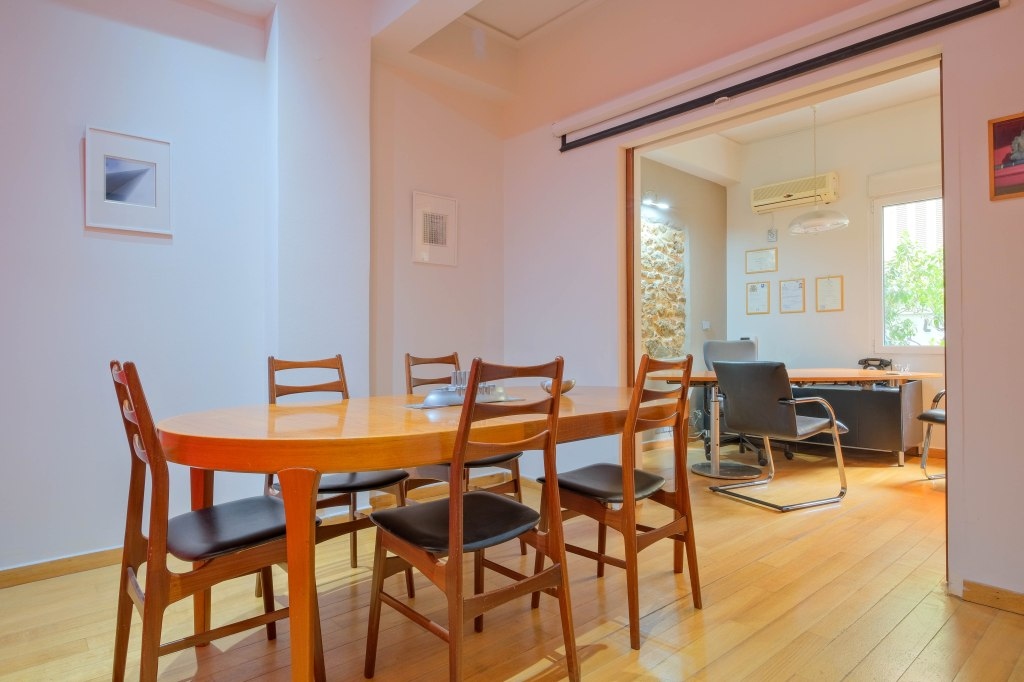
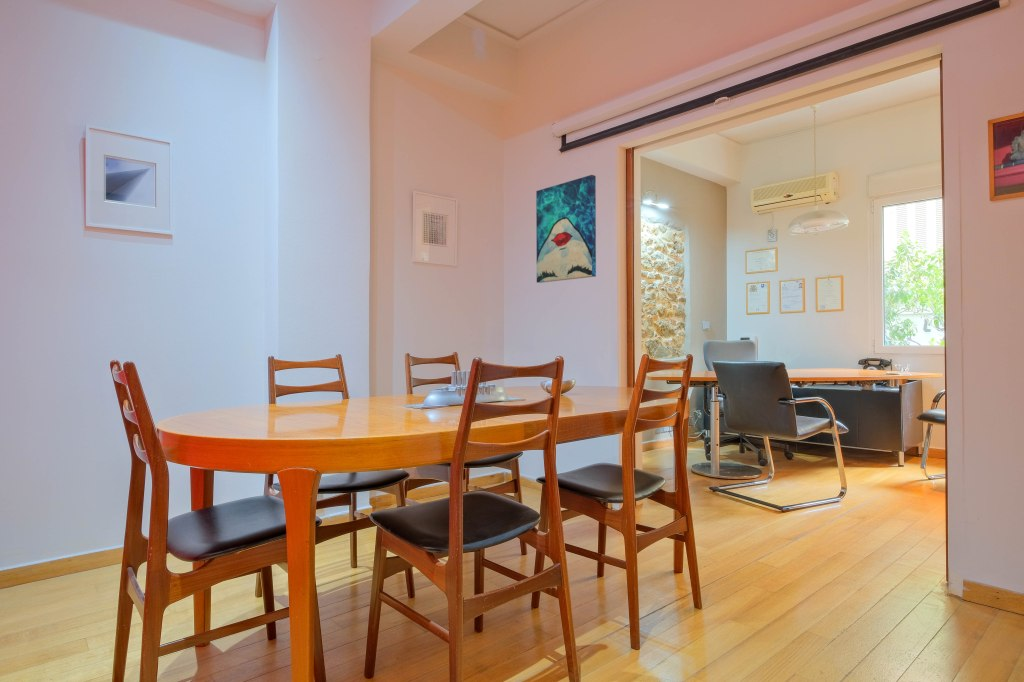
+ wall art [535,174,597,284]
